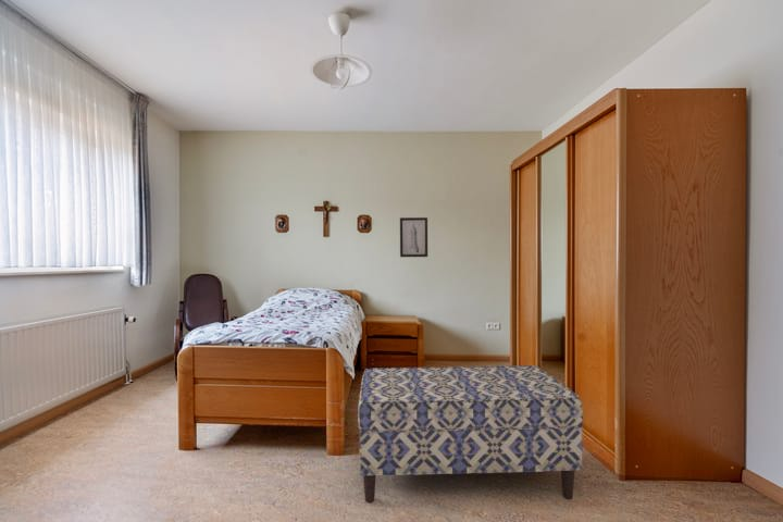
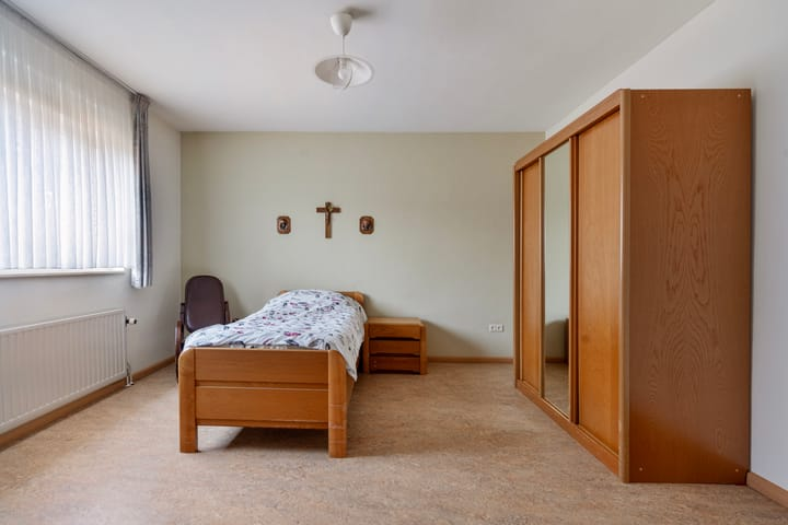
- wall art [399,216,428,258]
- bench [357,364,584,505]
